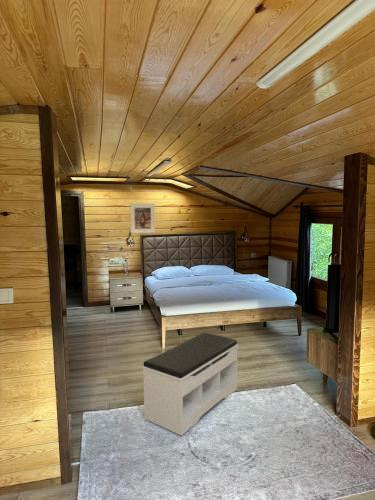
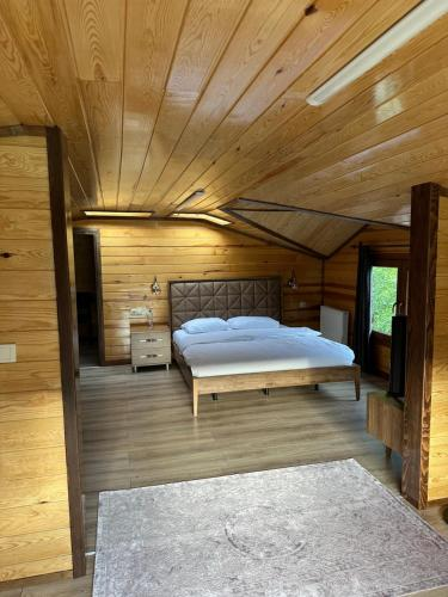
- bench [142,332,239,437]
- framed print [129,203,156,234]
